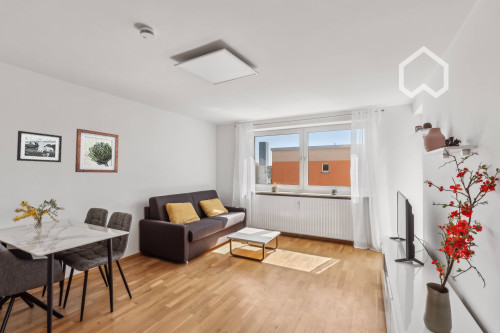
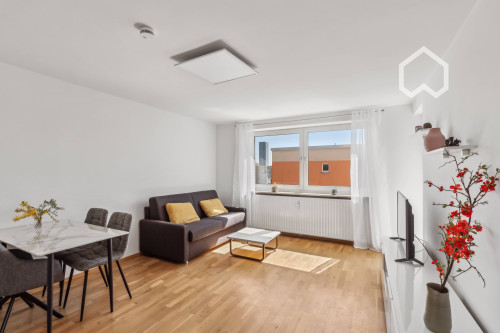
- picture frame [16,130,63,163]
- wall art [74,128,120,174]
